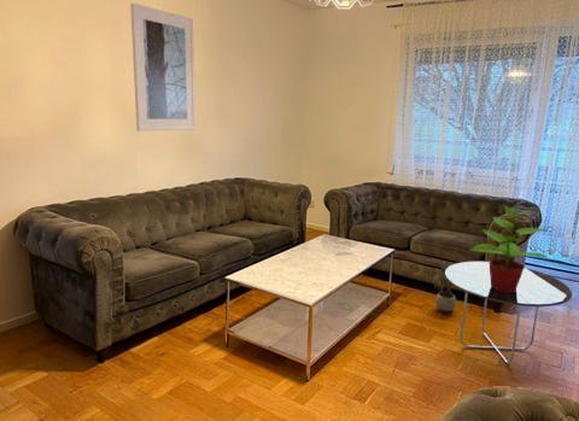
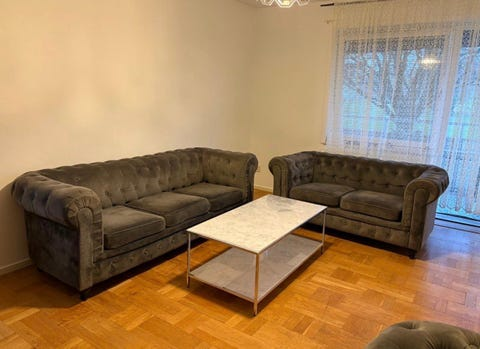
- side table [443,261,573,366]
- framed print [129,2,197,133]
- potted plant [468,204,549,292]
- potted plant [433,264,457,314]
